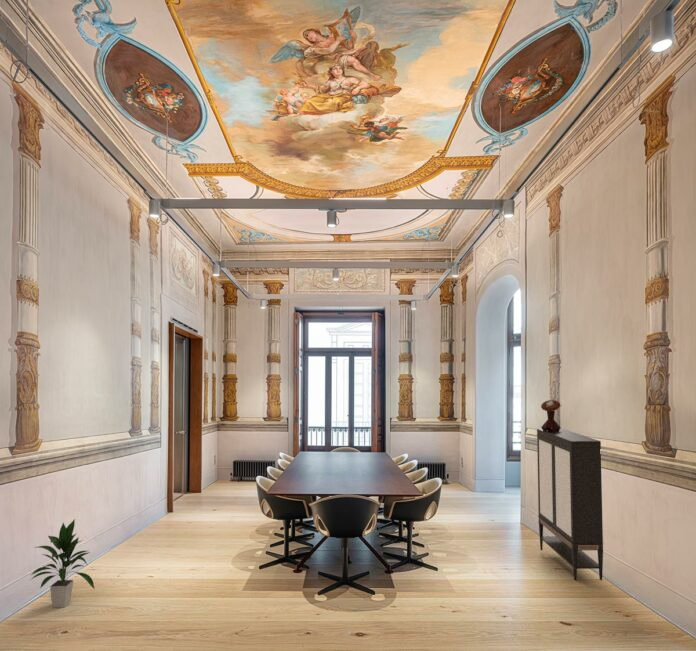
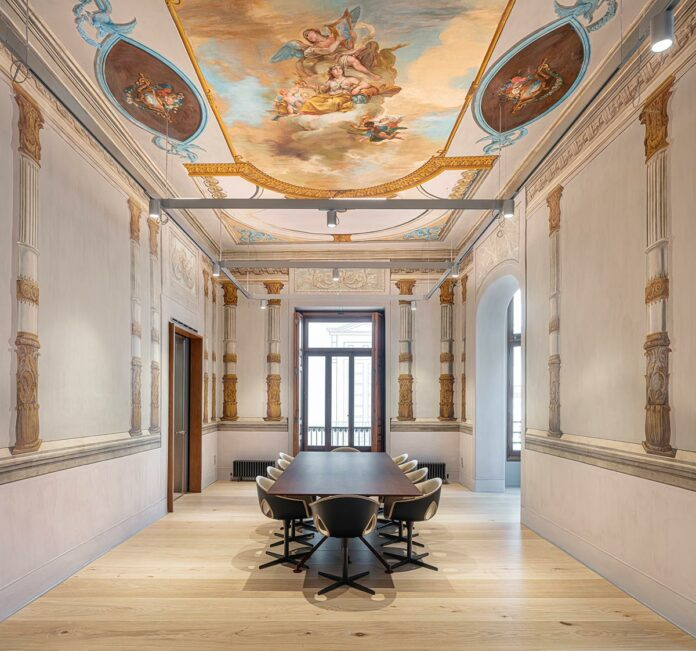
- mushroom [540,399,562,432]
- storage cabinet [536,428,604,581]
- indoor plant [29,518,95,608]
